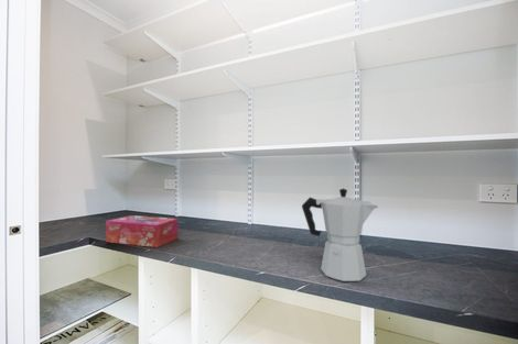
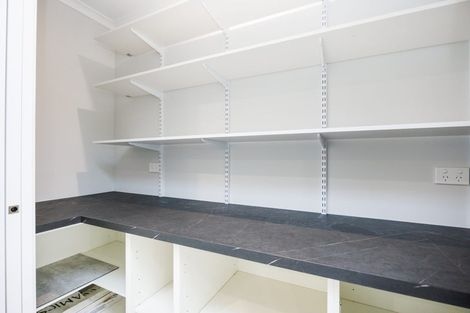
- tissue box [105,214,179,248]
- moka pot [301,187,379,282]
